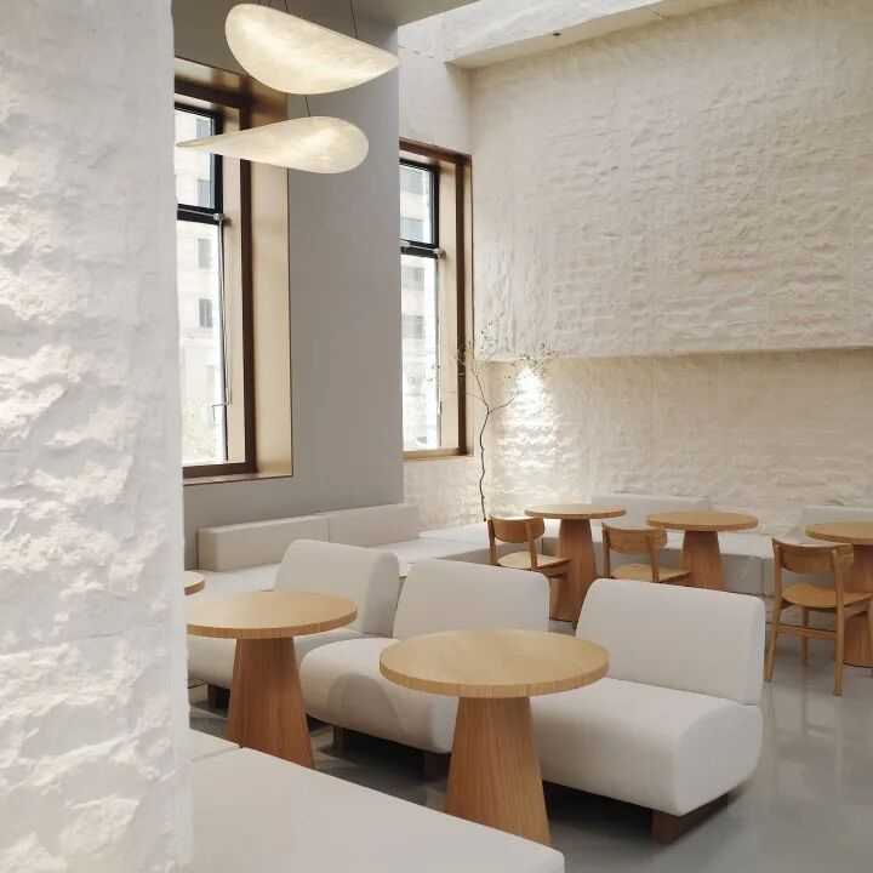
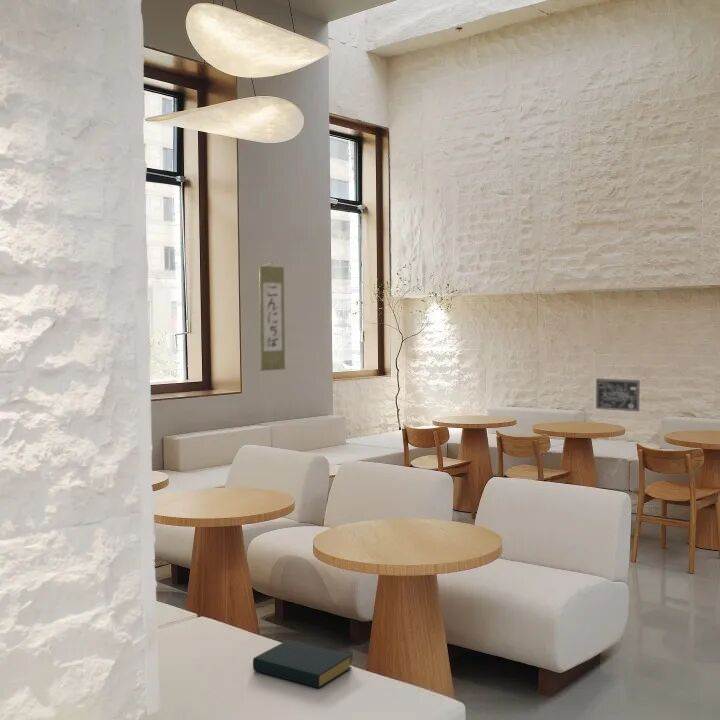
+ wall scroll [258,261,287,372]
+ wall art [595,378,640,412]
+ hardback book [252,639,353,689]
